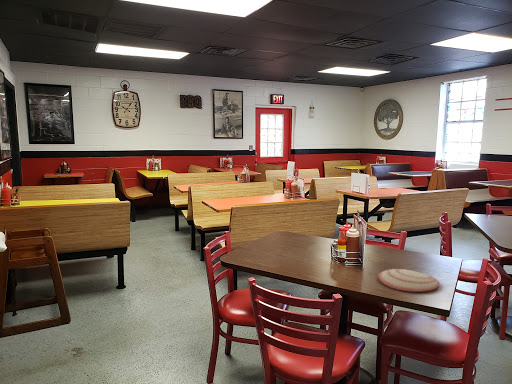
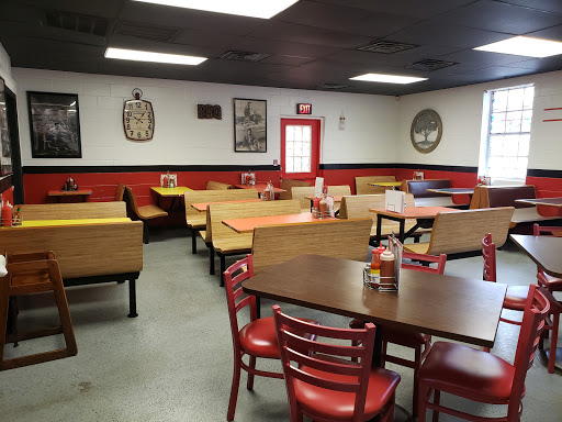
- plate [377,268,440,293]
